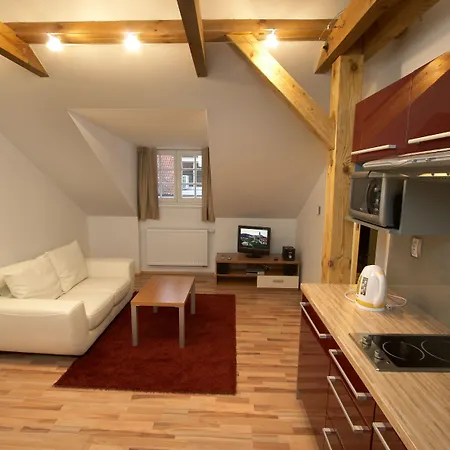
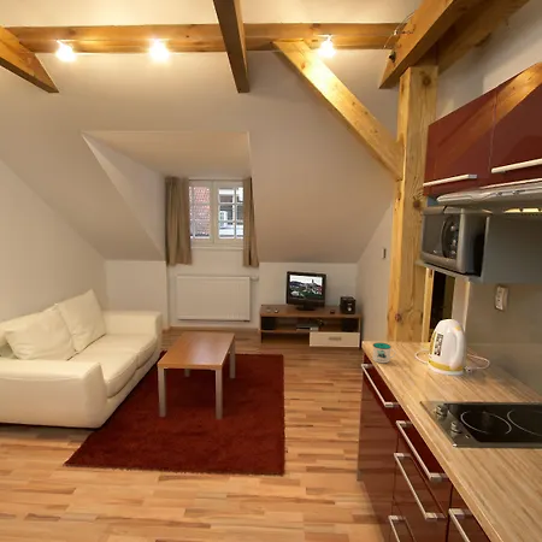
+ mug [372,342,397,364]
